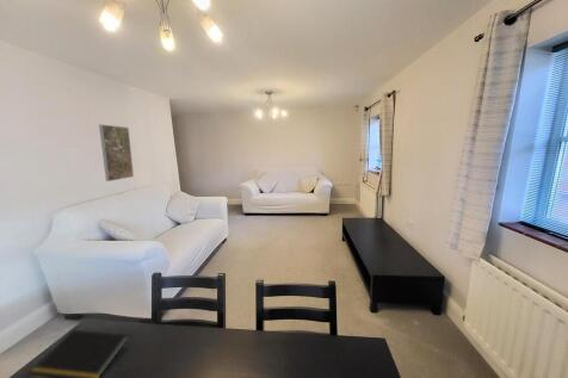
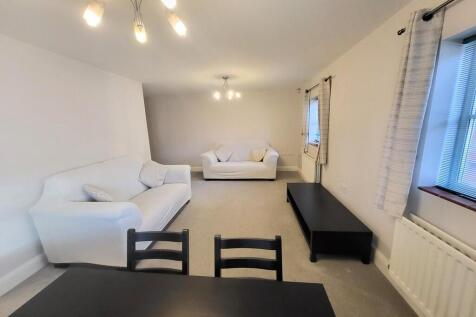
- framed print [98,123,135,182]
- notepad [26,329,130,378]
